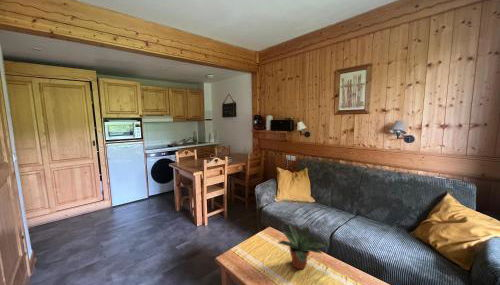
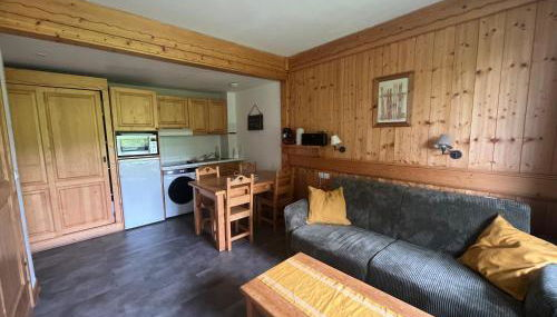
- potted plant [277,224,327,270]
